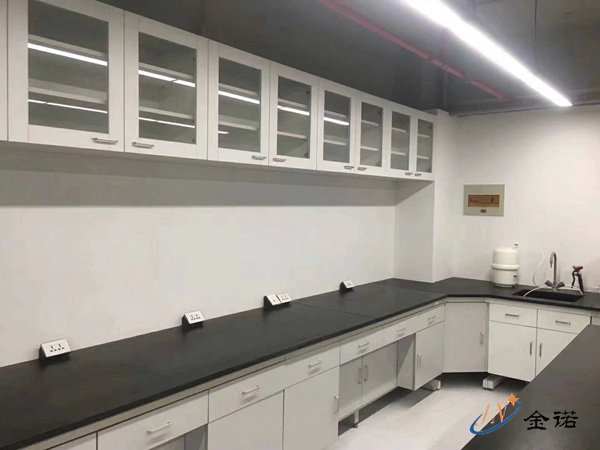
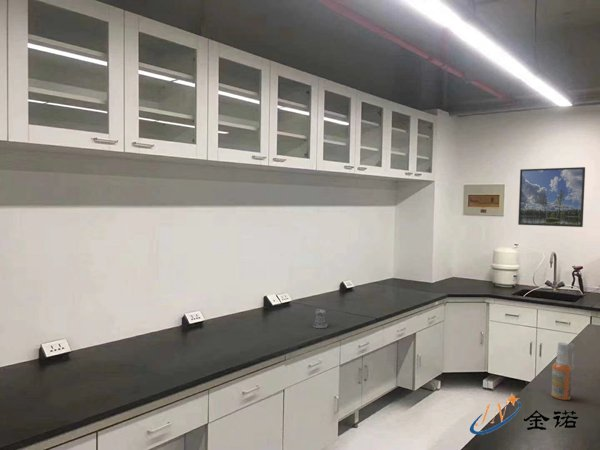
+ pepper shaker [312,308,331,329]
+ spray bottle [550,342,575,401]
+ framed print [517,166,586,228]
